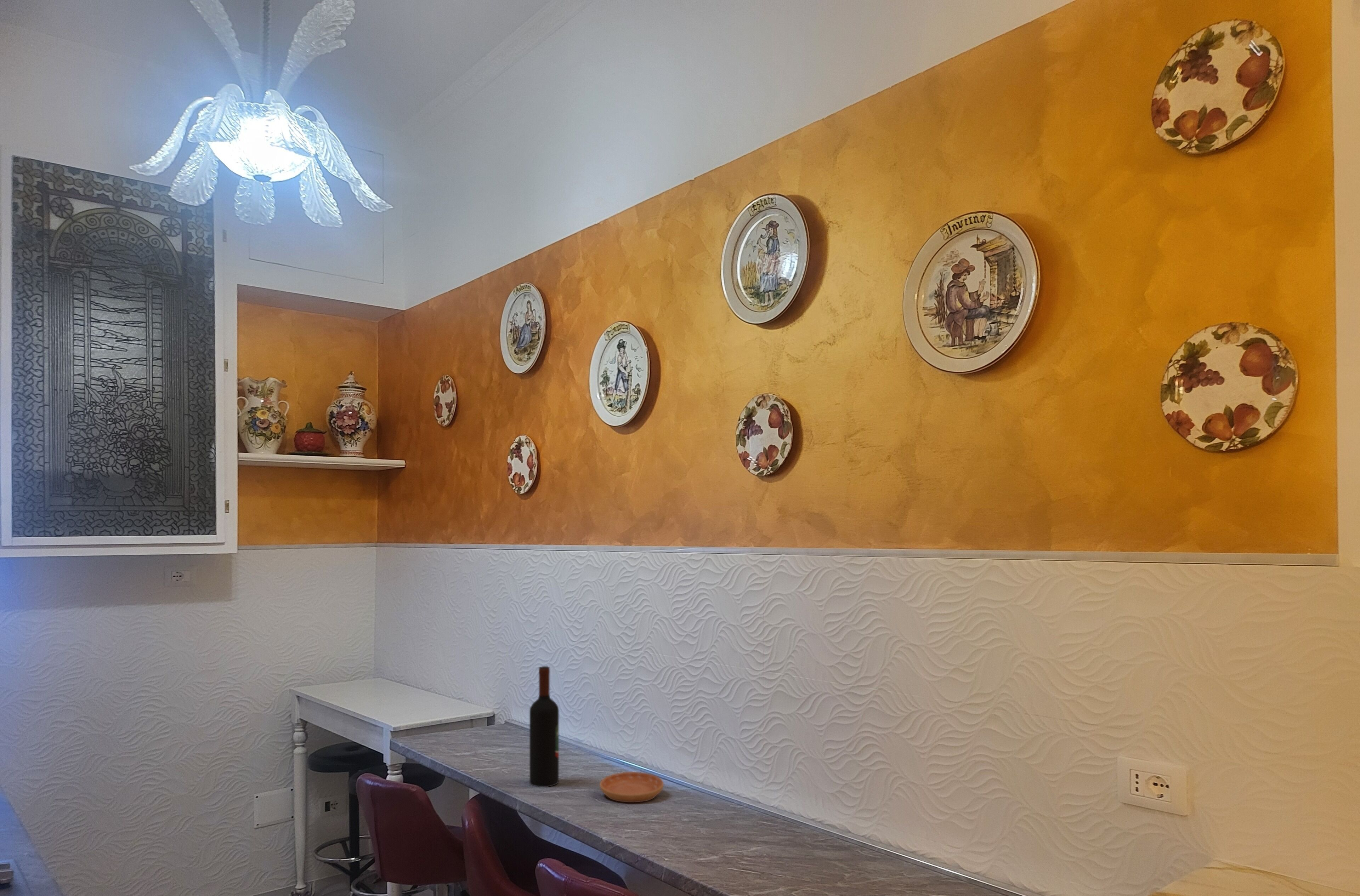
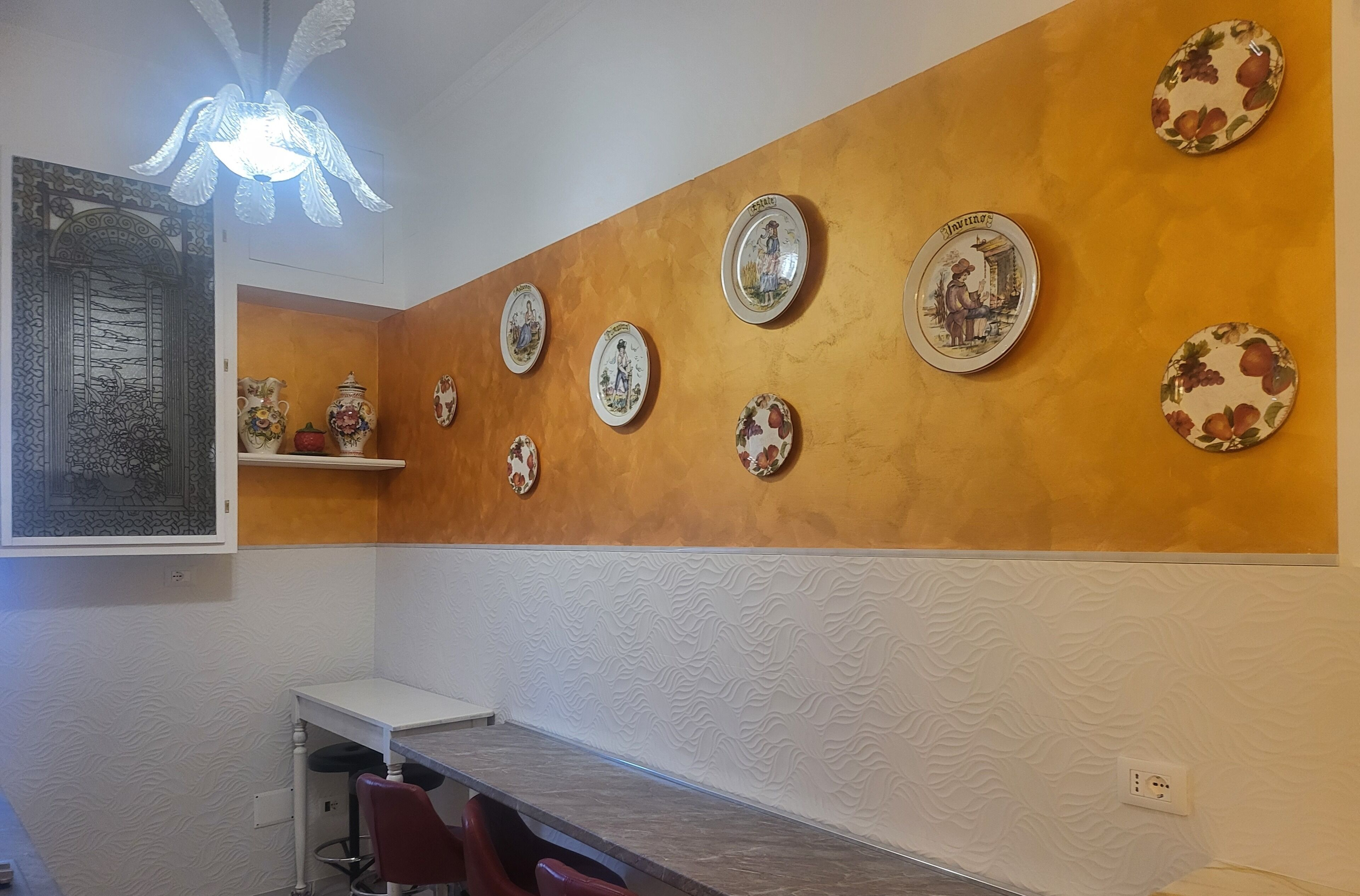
- wine bottle [529,666,559,787]
- saucer [599,771,664,803]
